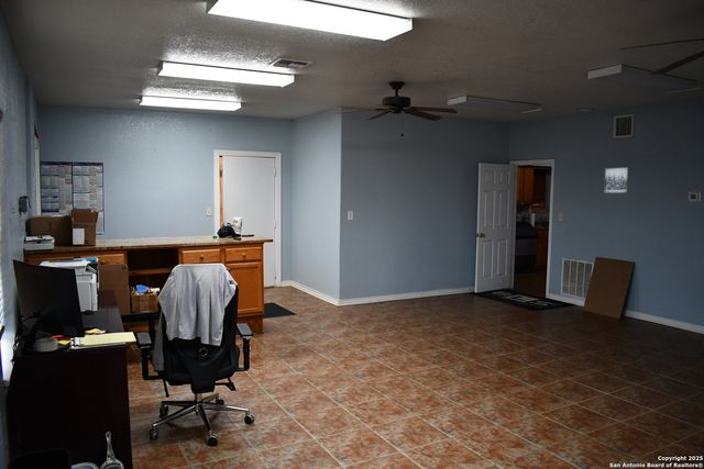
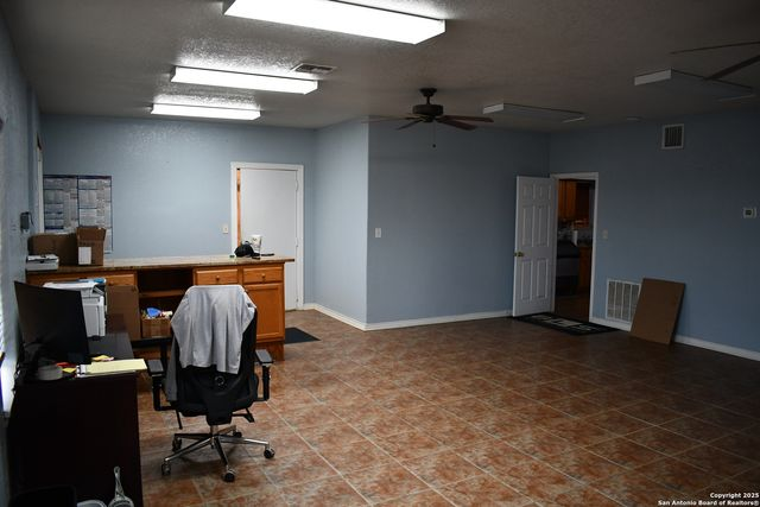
- wall art [603,166,631,194]
